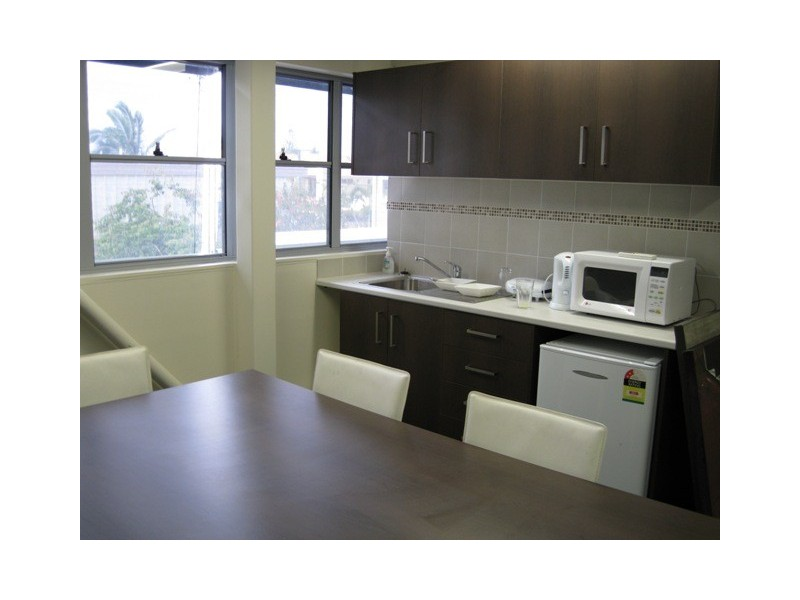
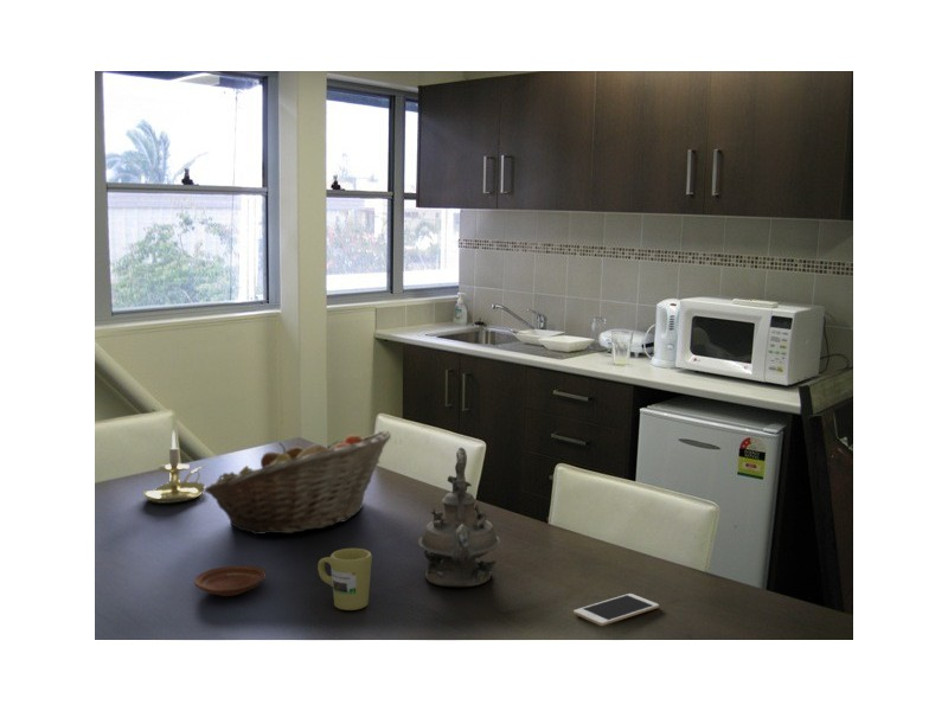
+ teapot [417,447,501,589]
+ mug [316,547,373,611]
+ plate [193,565,267,597]
+ fruit basket [204,429,392,536]
+ cell phone [572,592,660,627]
+ candle holder [142,430,206,505]
